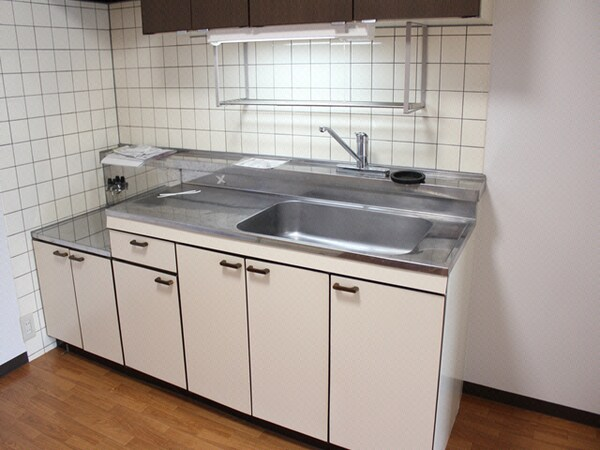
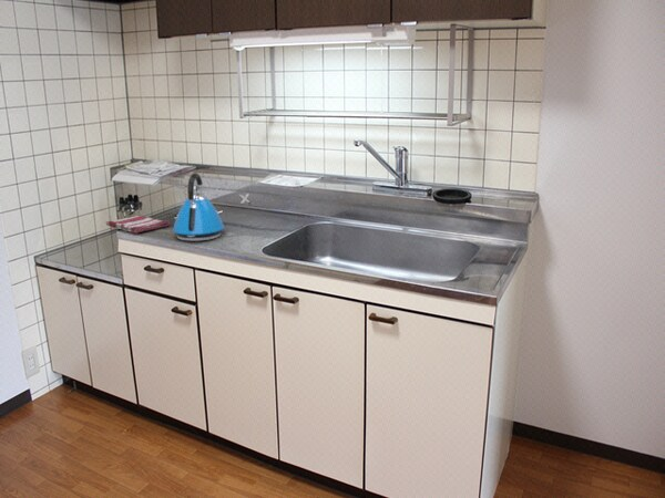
+ kettle [172,172,225,242]
+ dish towel [105,215,172,235]
